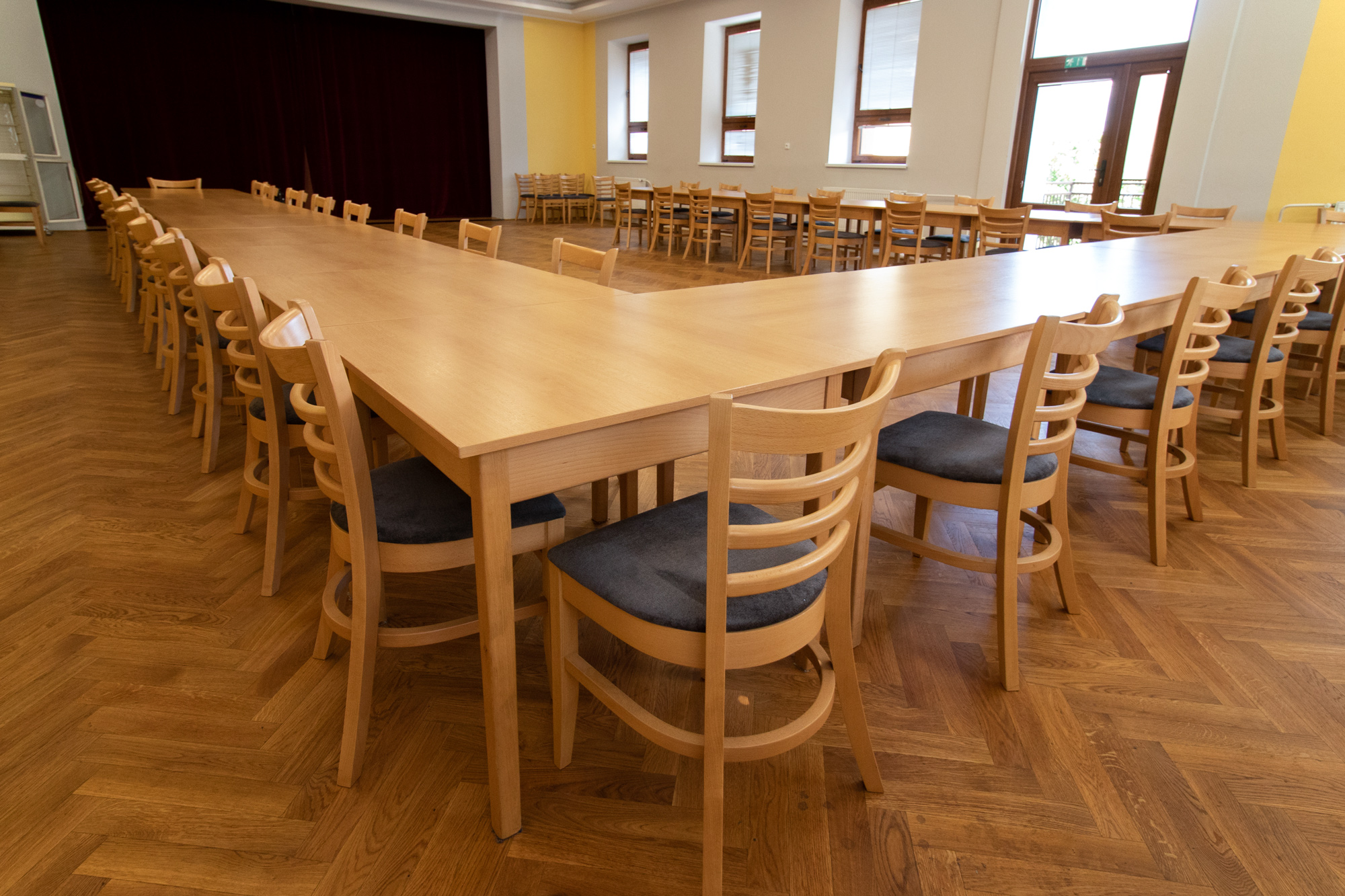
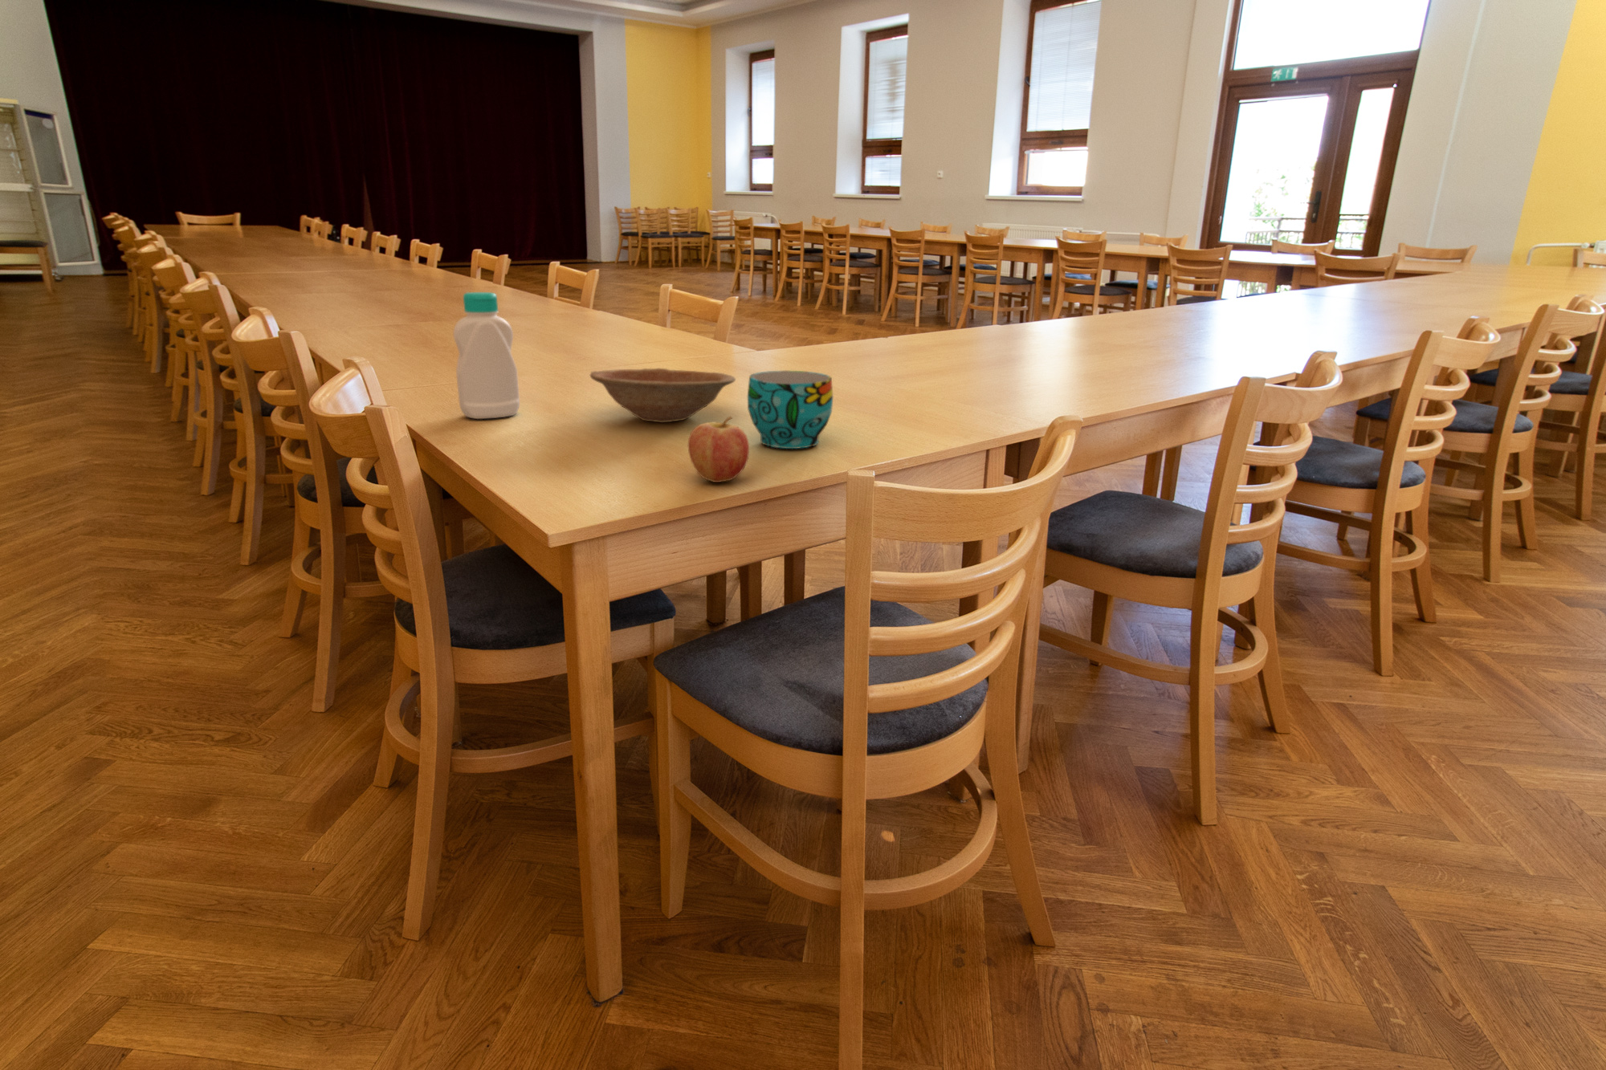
+ bottle [453,291,521,420]
+ cup [746,370,833,449]
+ fruit [688,416,750,484]
+ bowl [590,368,737,423]
